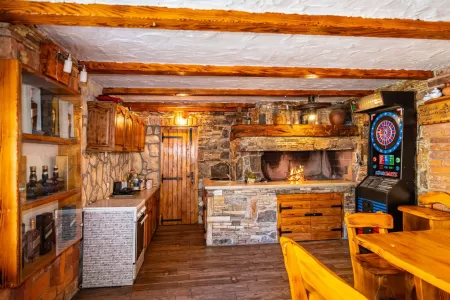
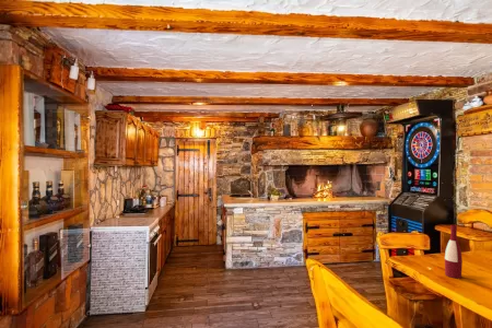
+ alcohol [444,224,464,279]
